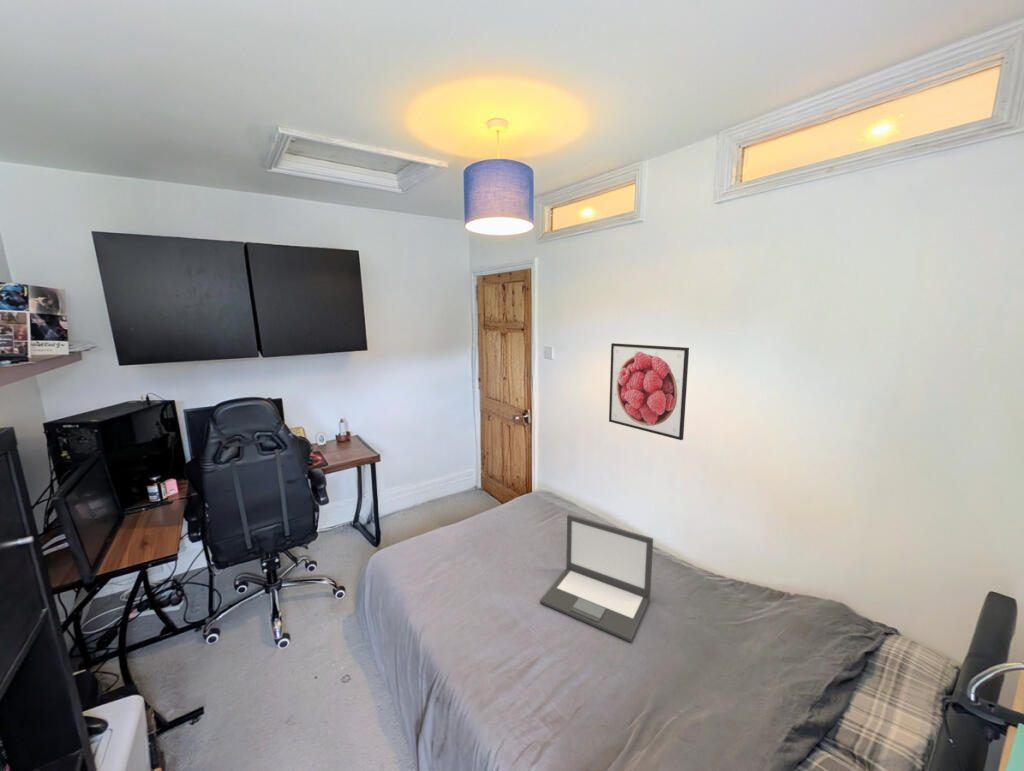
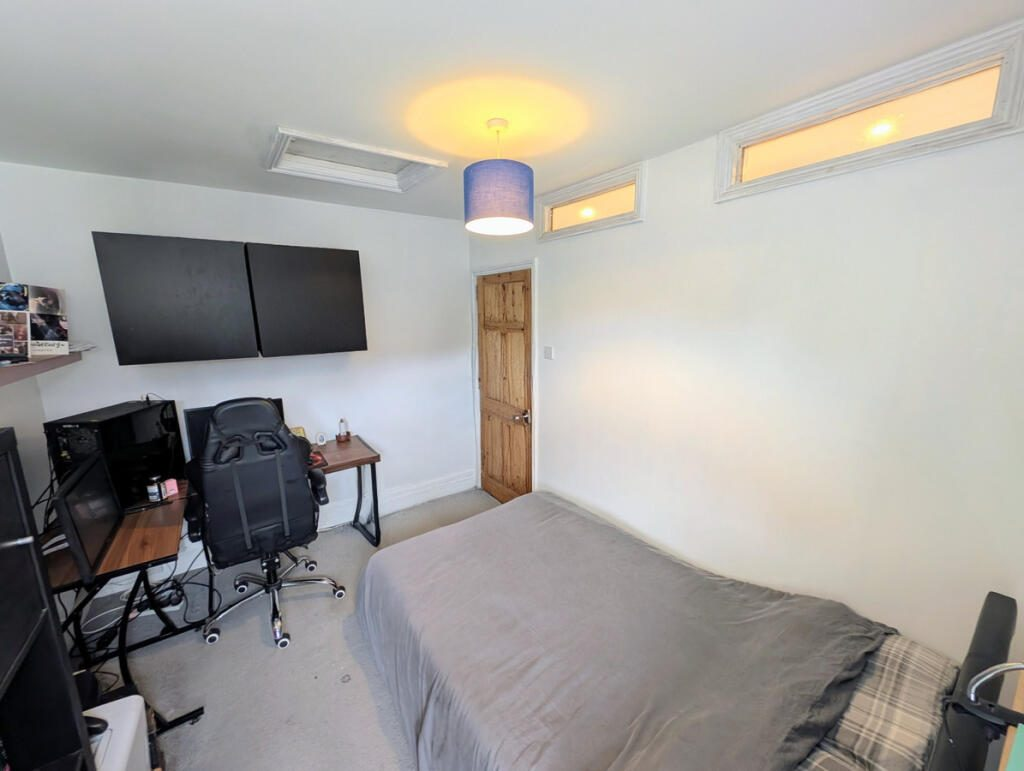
- laptop [539,513,654,643]
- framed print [608,342,690,441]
